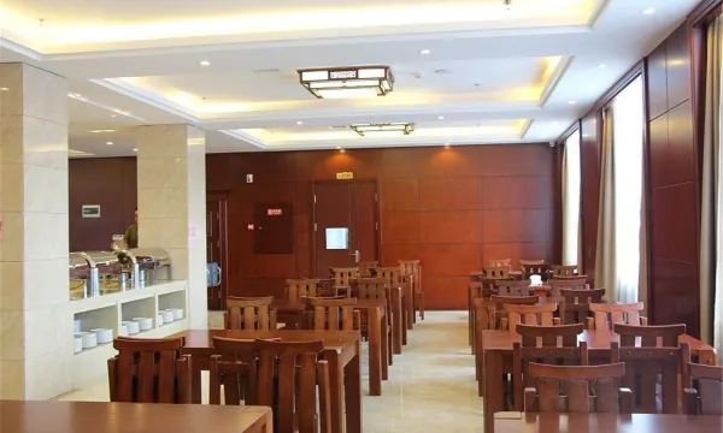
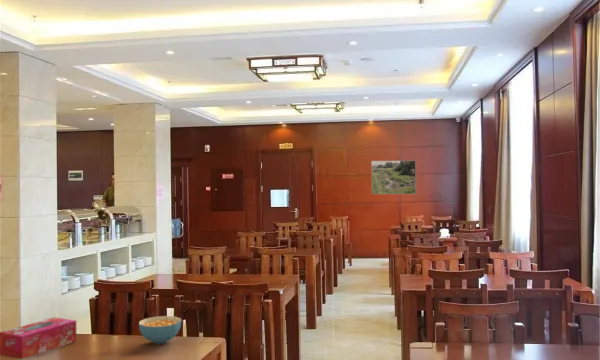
+ cereal bowl [138,315,182,345]
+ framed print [371,160,417,195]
+ tissue box [0,316,77,360]
